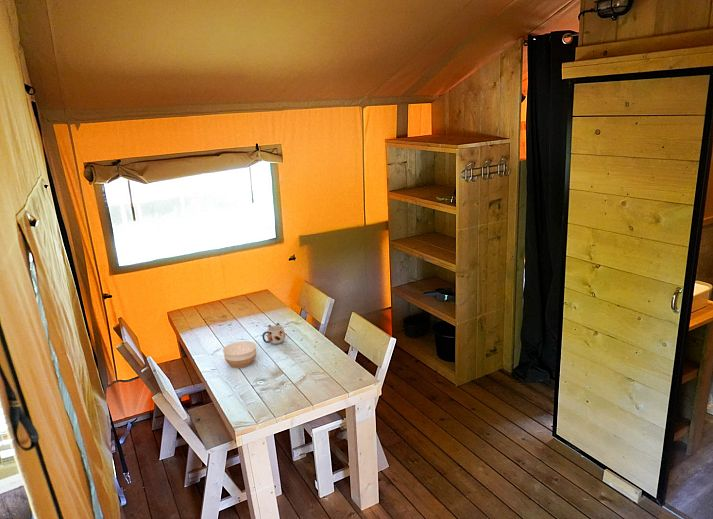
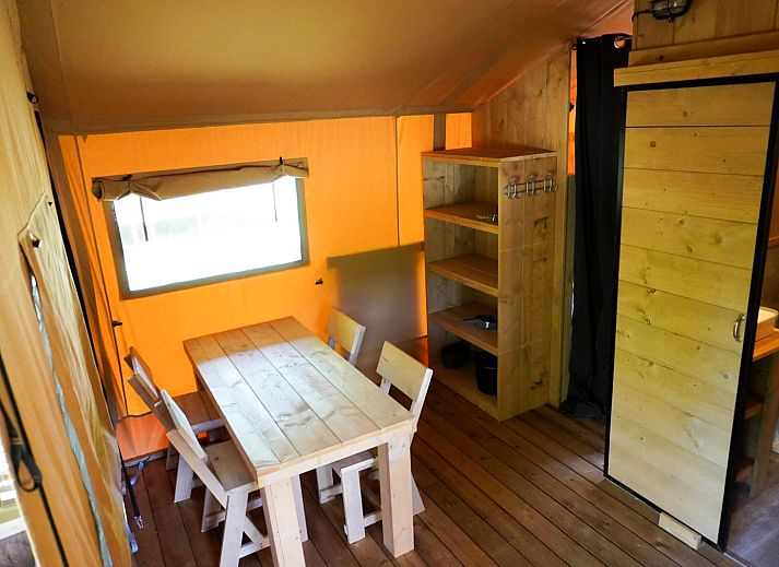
- mug [261,322,286,345]
- bowl [222,340,258,369]
